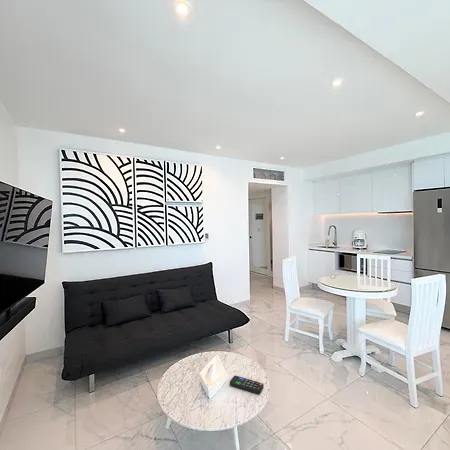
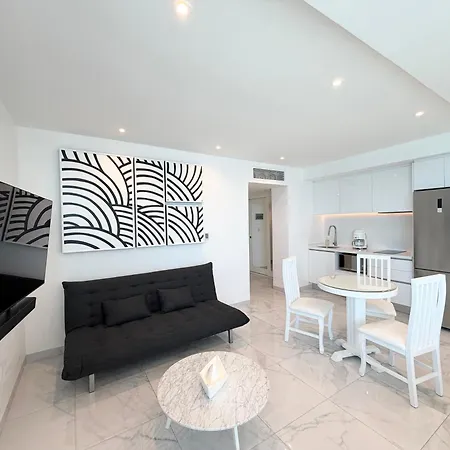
- remote control [229,375,265,395]
